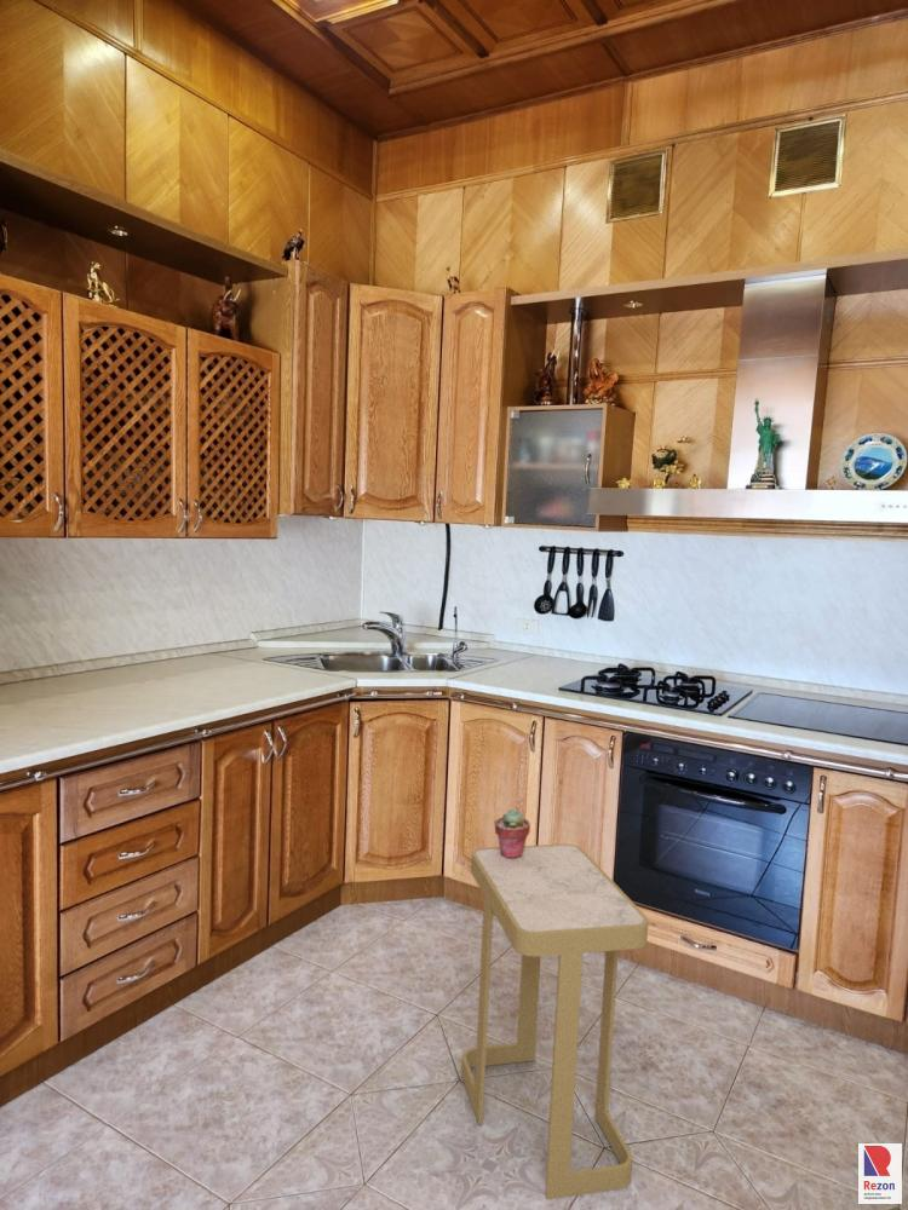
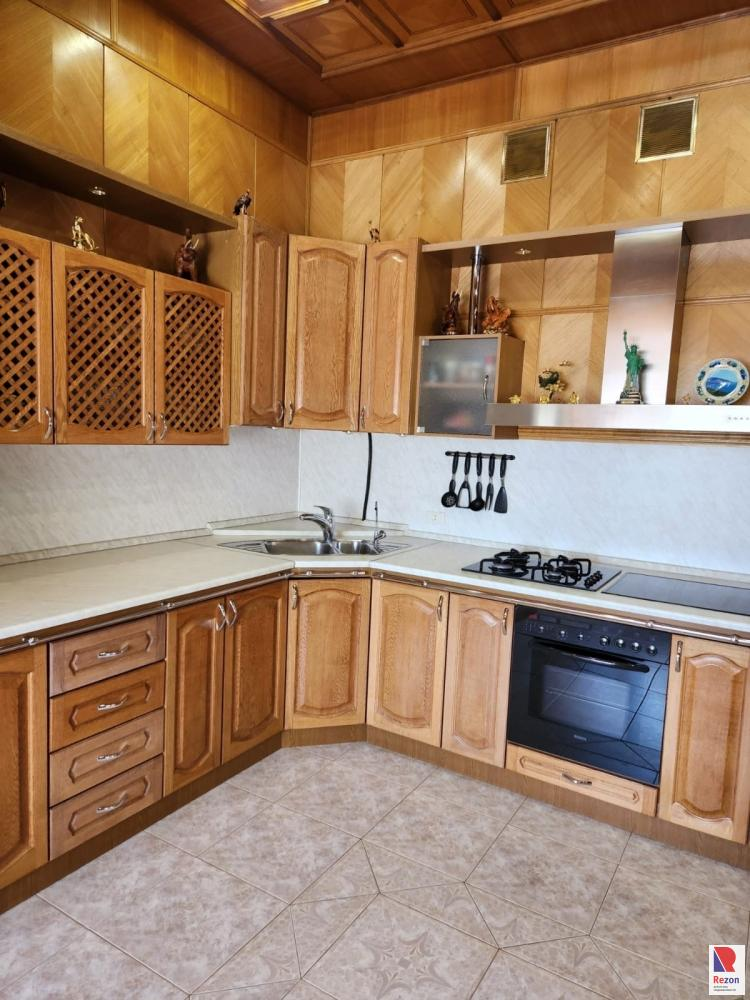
- potted succulent [493,808,531,859]
- side table [460,843,650,1200]
